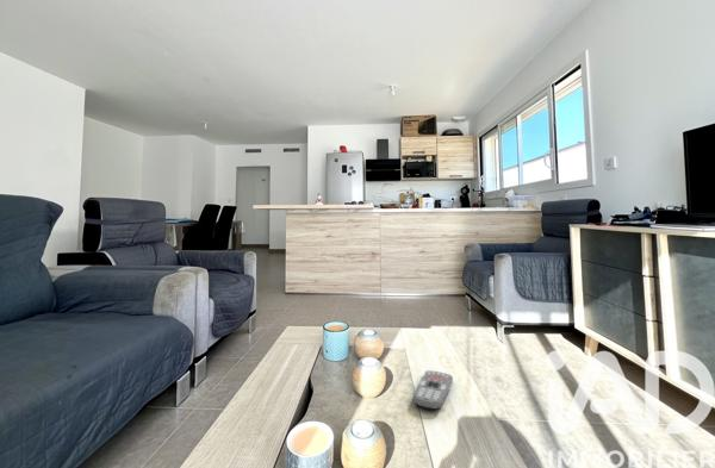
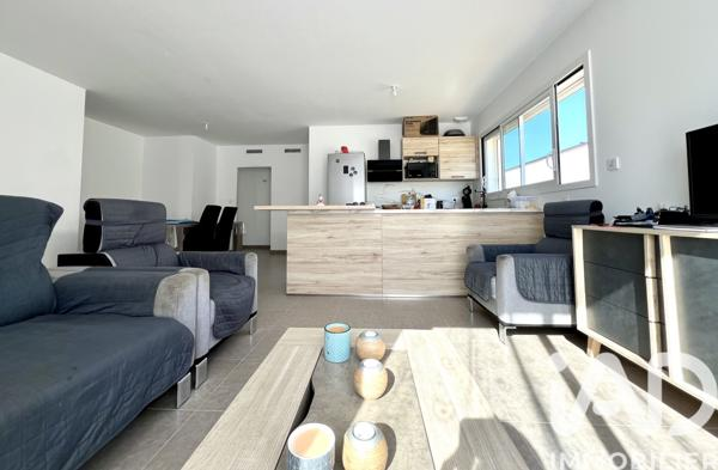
- remote control [412,369,454,411]
